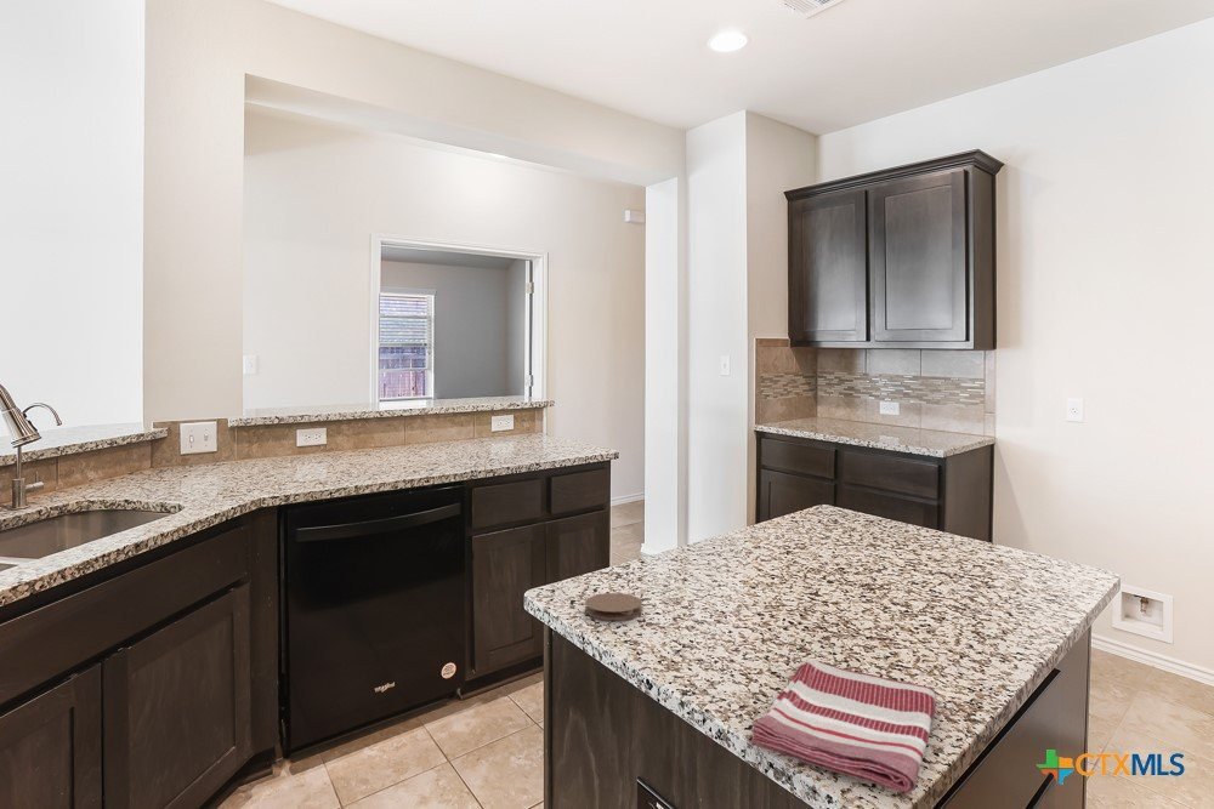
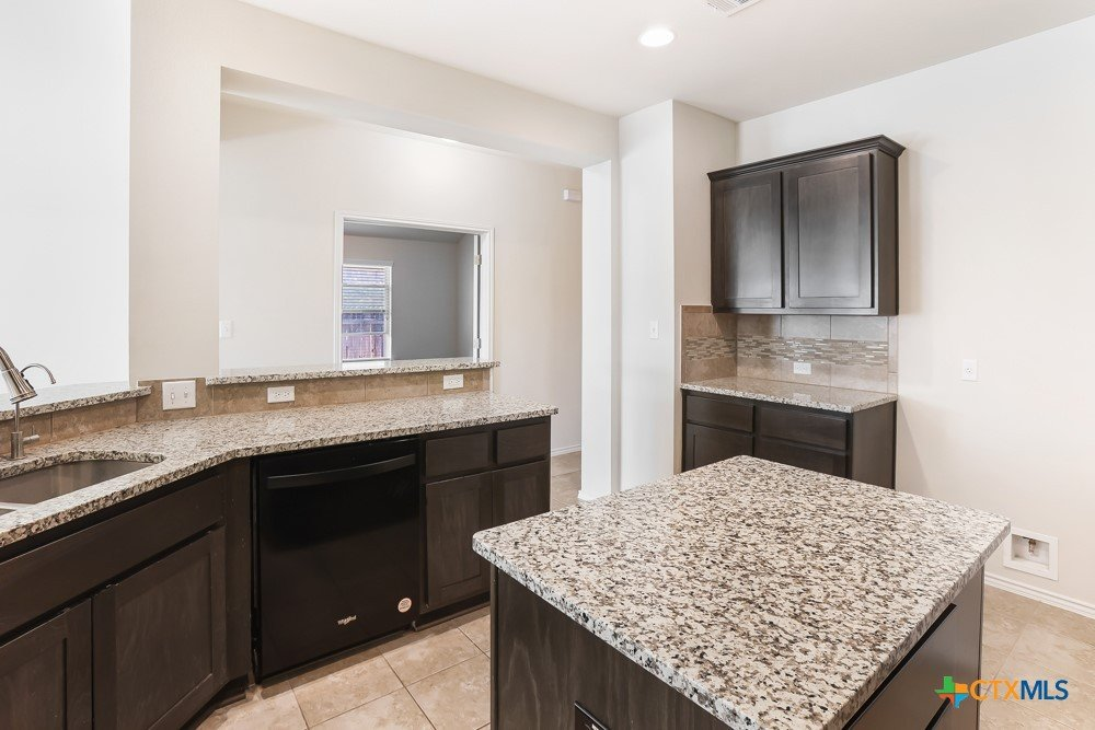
- coaster [584,592,643,621]
- dish towel [750,659,937,793]
